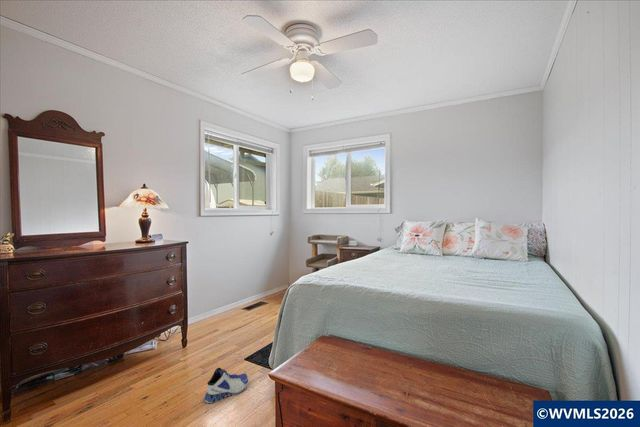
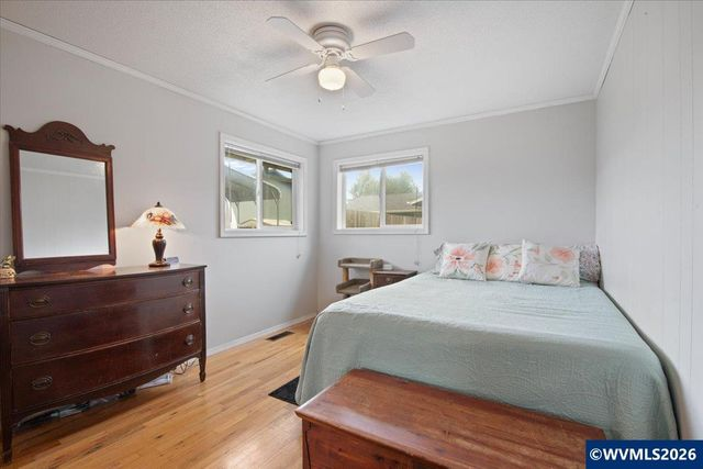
- sneaker [203,367,249,404]
